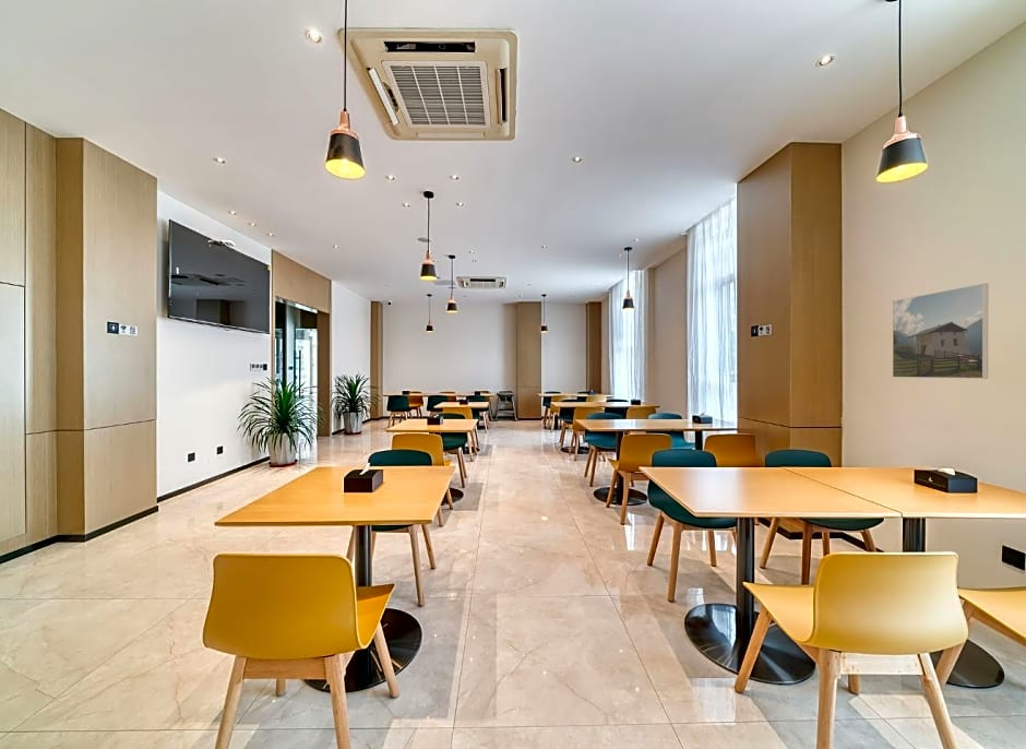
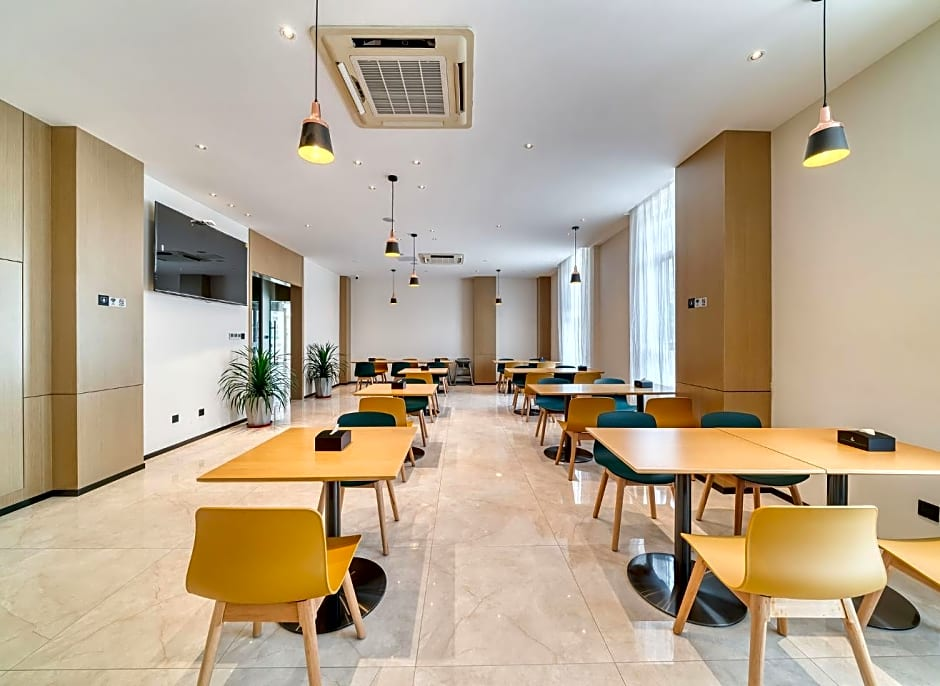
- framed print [892,283,989,380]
